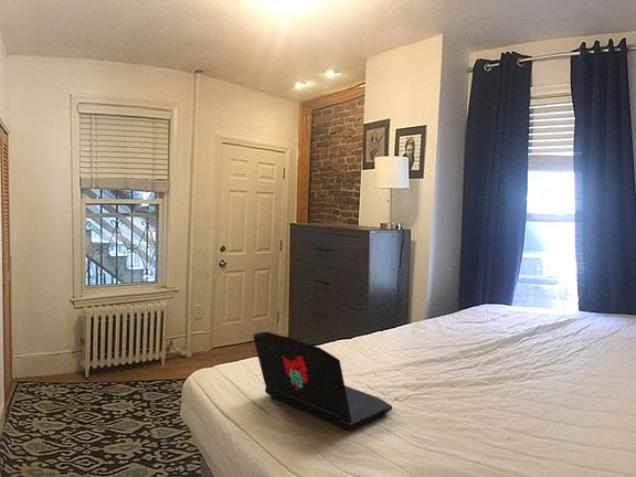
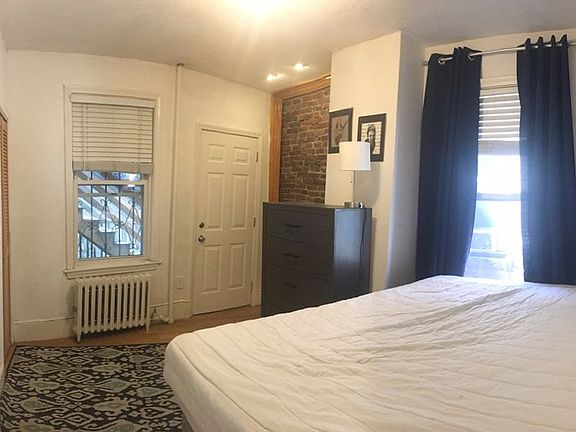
- laptop [252,331,393,432]
